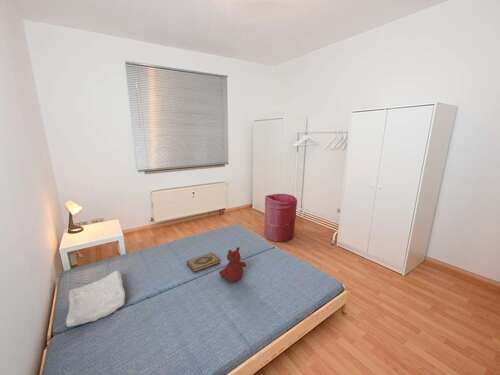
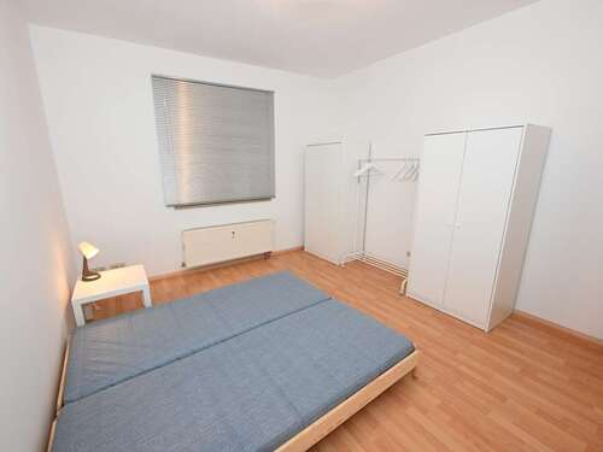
- teddy bear [218,246,247,283]
- laundry hamper [263,193,298,243]
- soap bar [65,270,126,328]
- hardback book [186,252,221,273]
